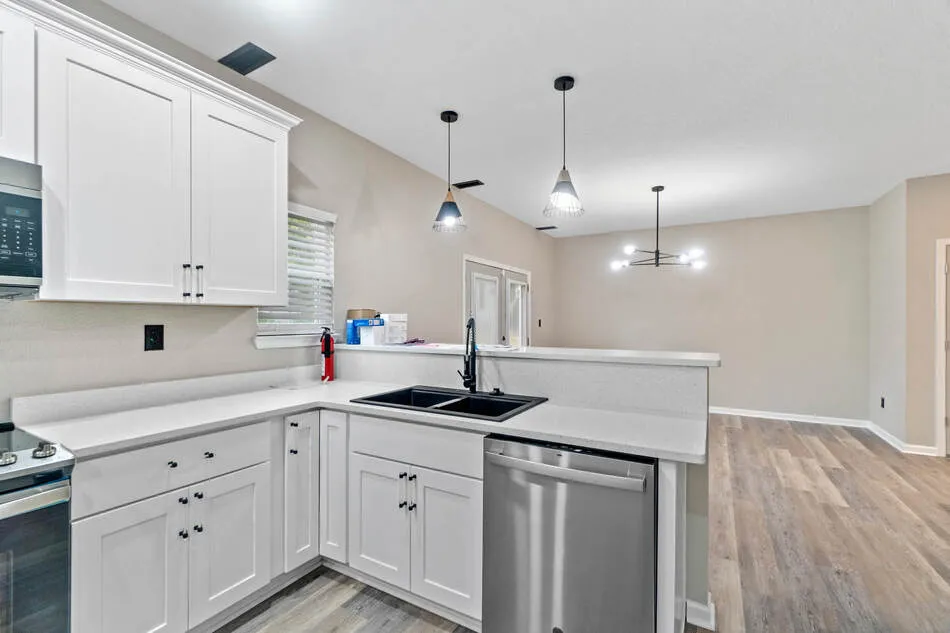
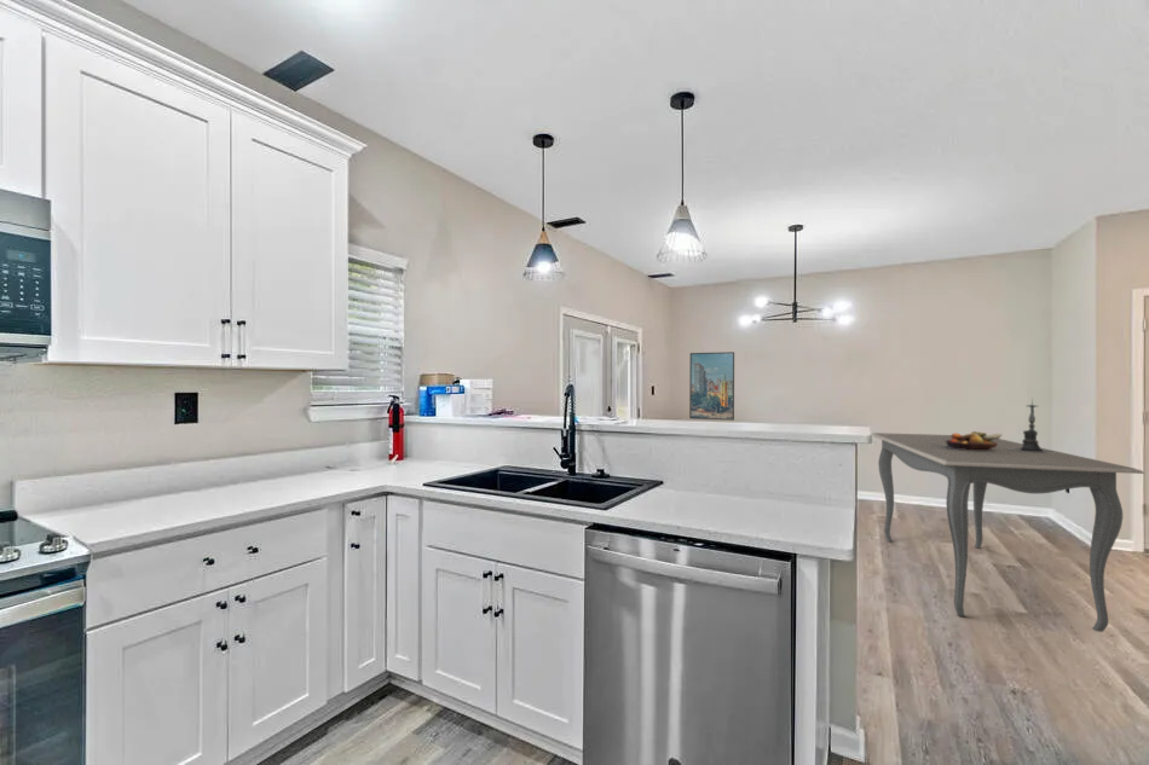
+ candle holder [1009,396,1056,453]
+ fruit bowl [946,430,1003,451]
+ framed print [688,350,735,422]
+ dining table [871,431,1145,633]
